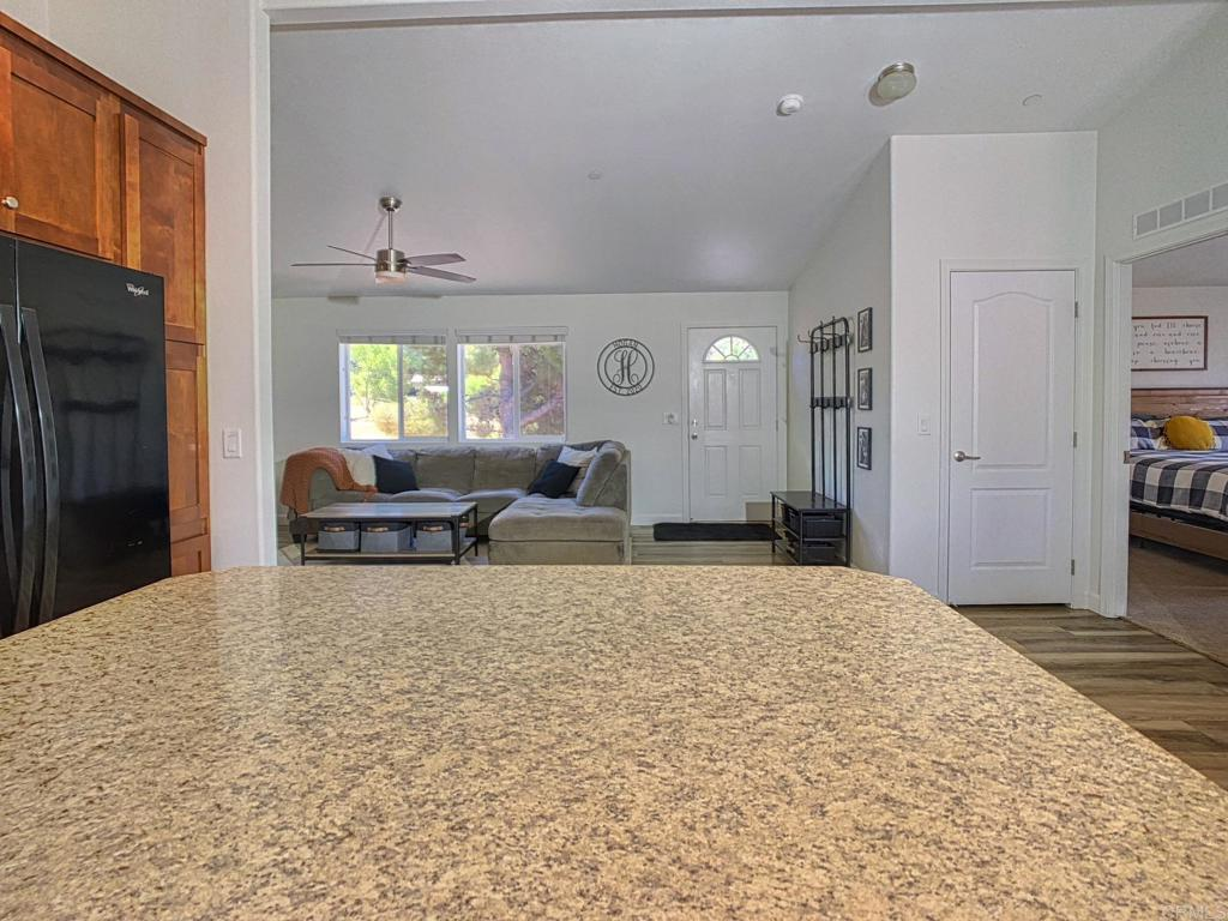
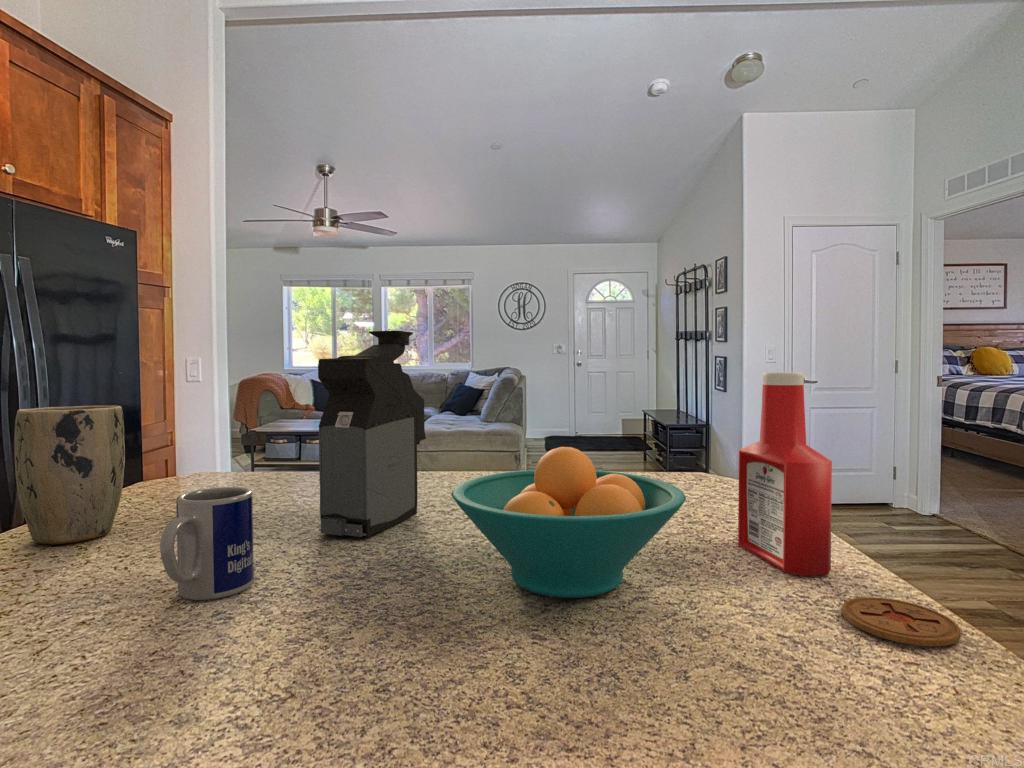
+ mug [159,486,255,601]
+ plant pot [13,405,126,545]
+ fruit bowl [451,446,687,599]
+ coffee maker [317,330,427,538]
+ soap bottle [737,372,833,577]
+ coaster [841,596,962,647]
